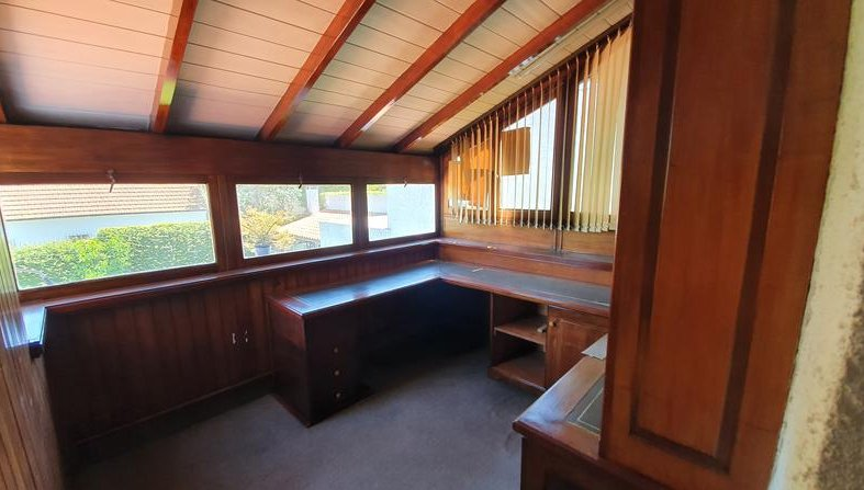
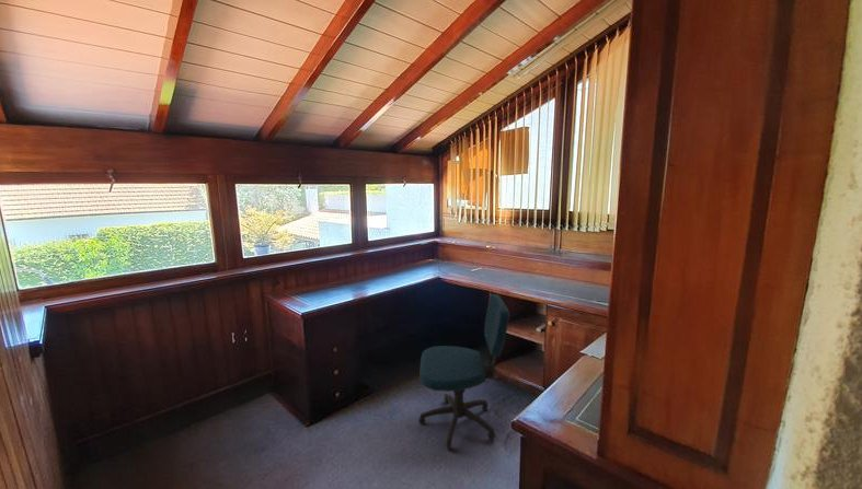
+ office chair [417,293,510,451]
